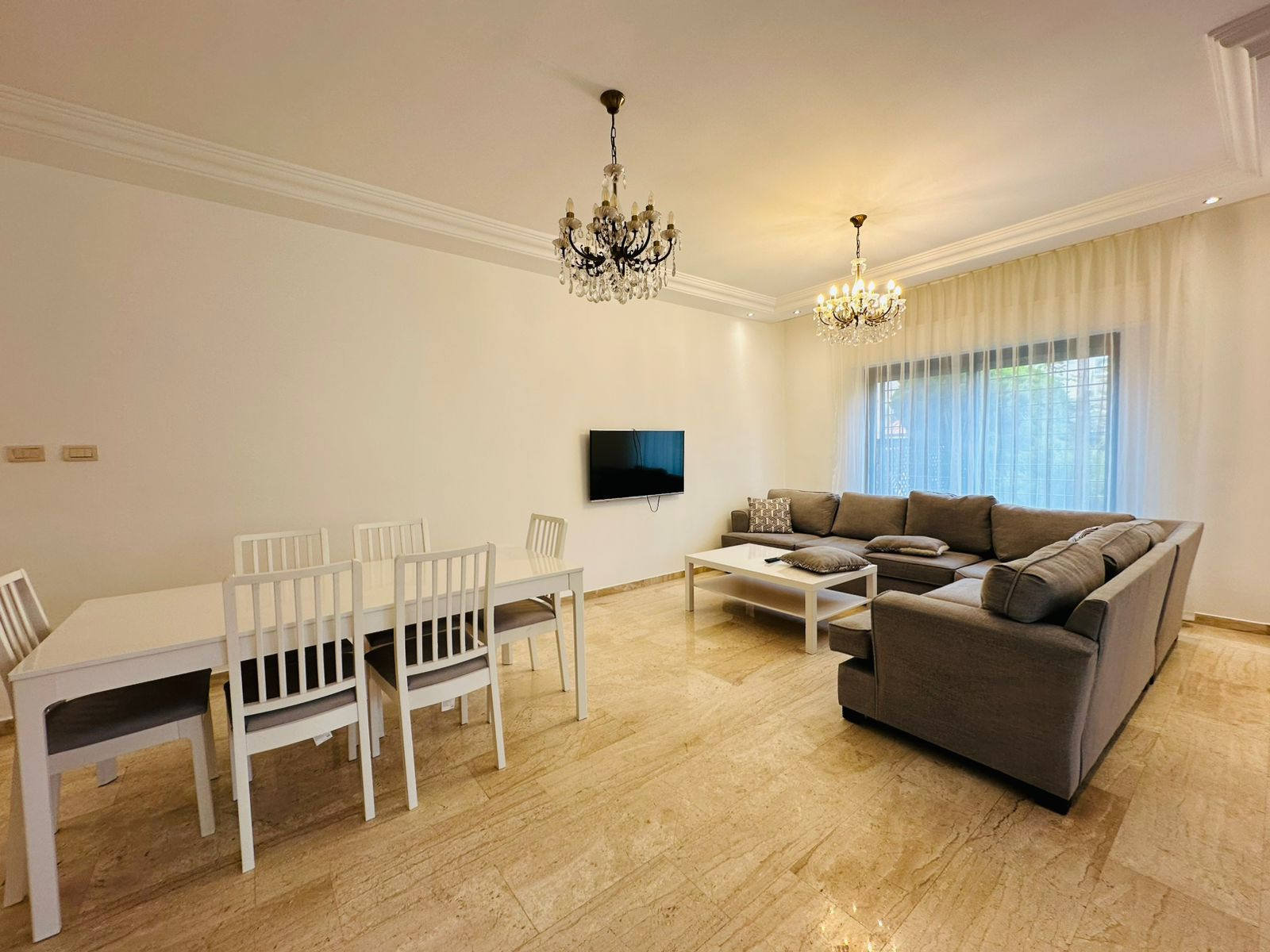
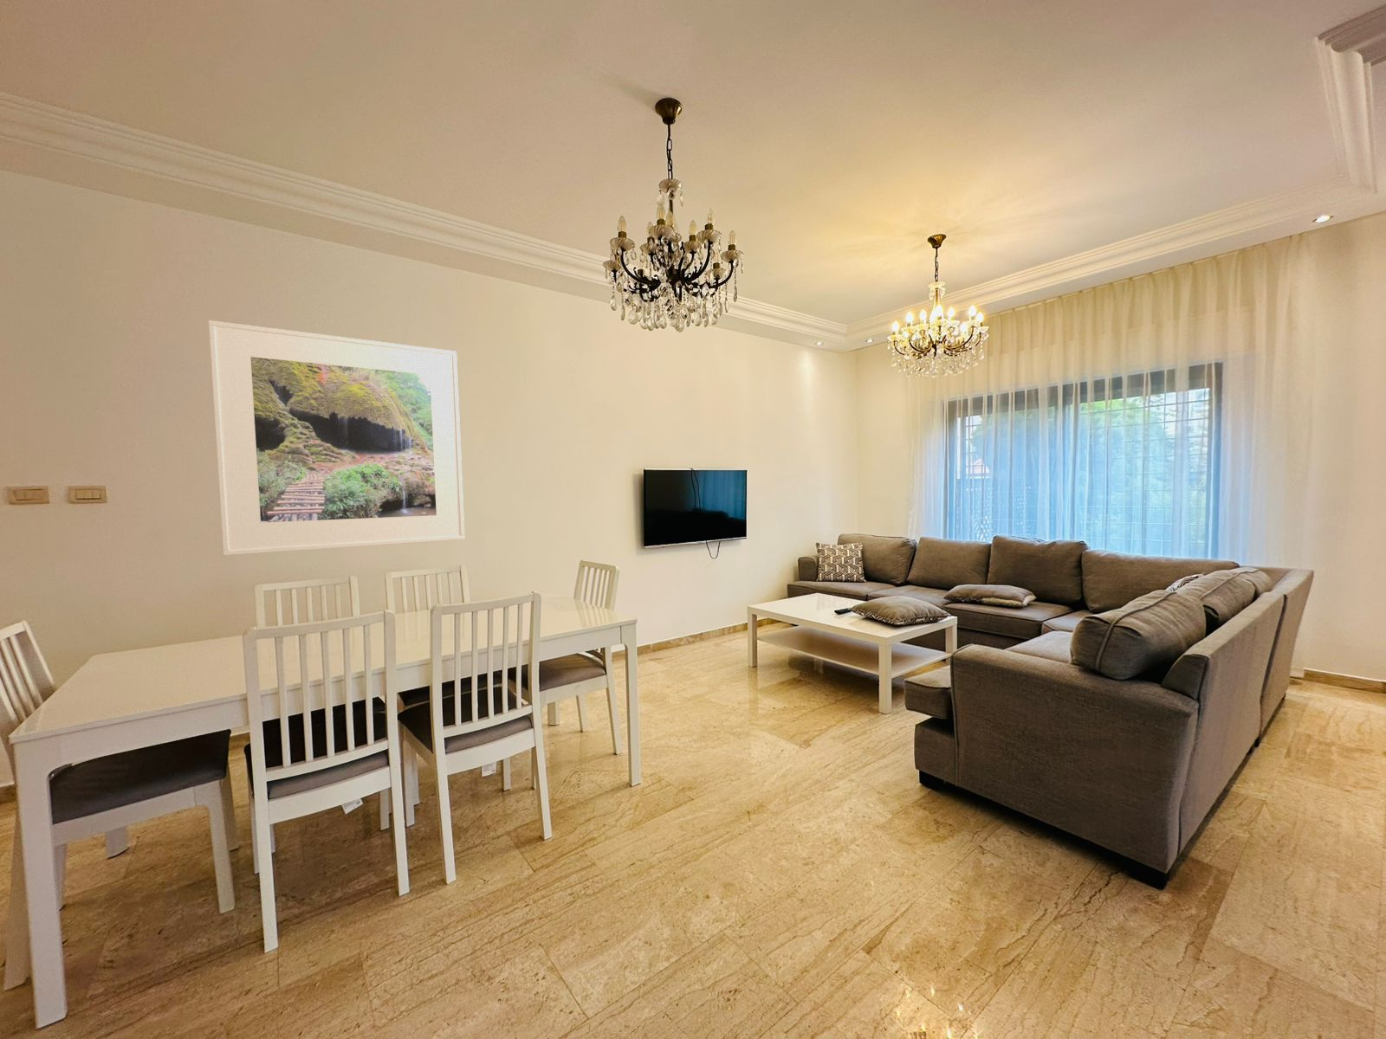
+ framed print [207,320,465,557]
